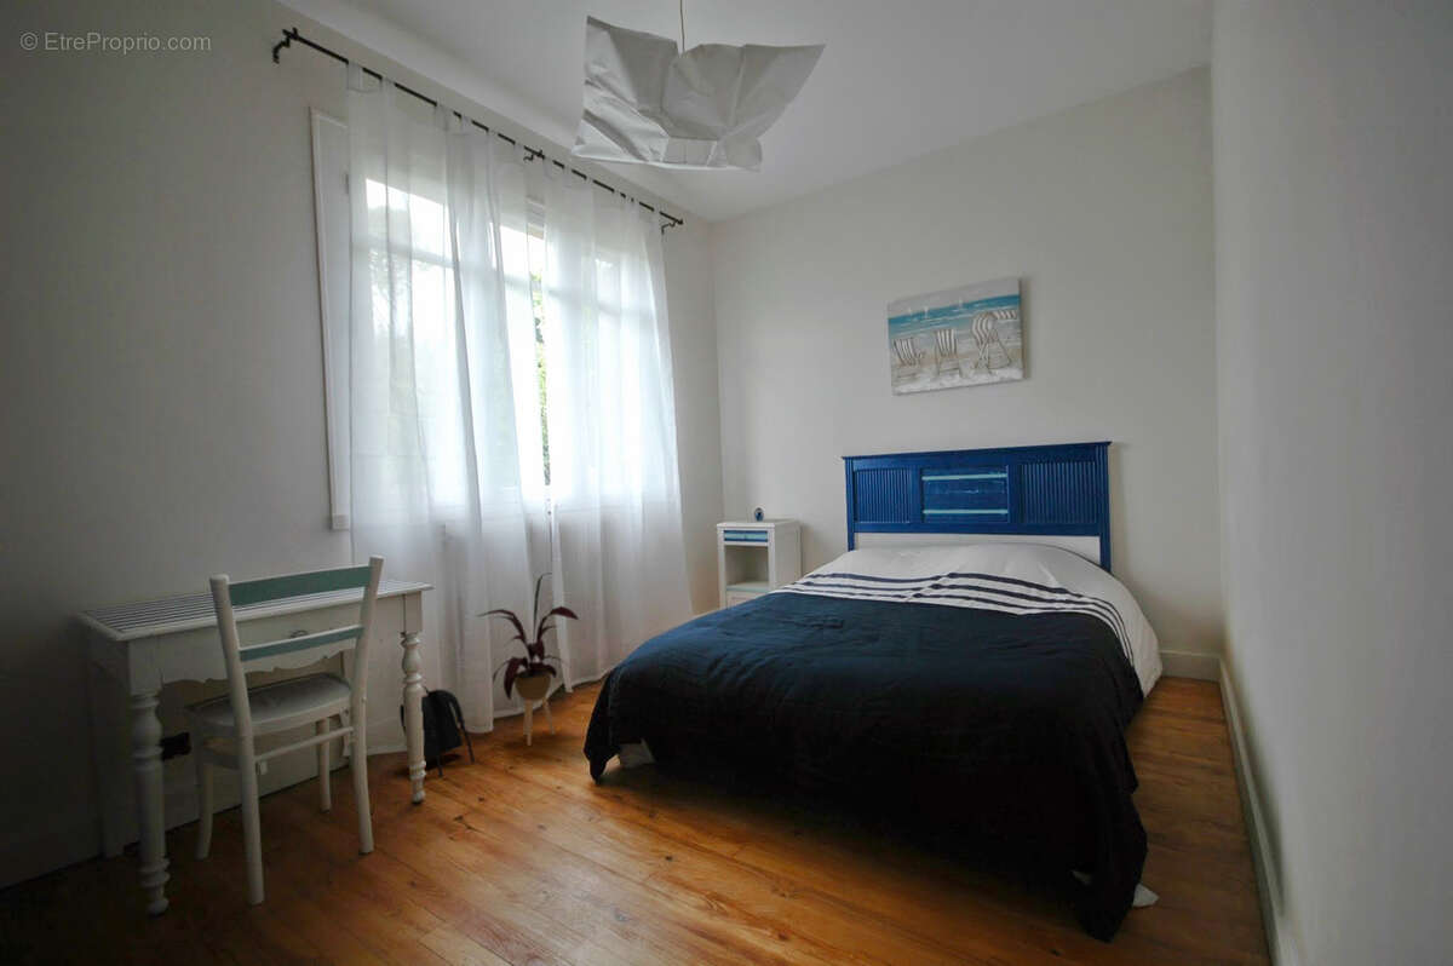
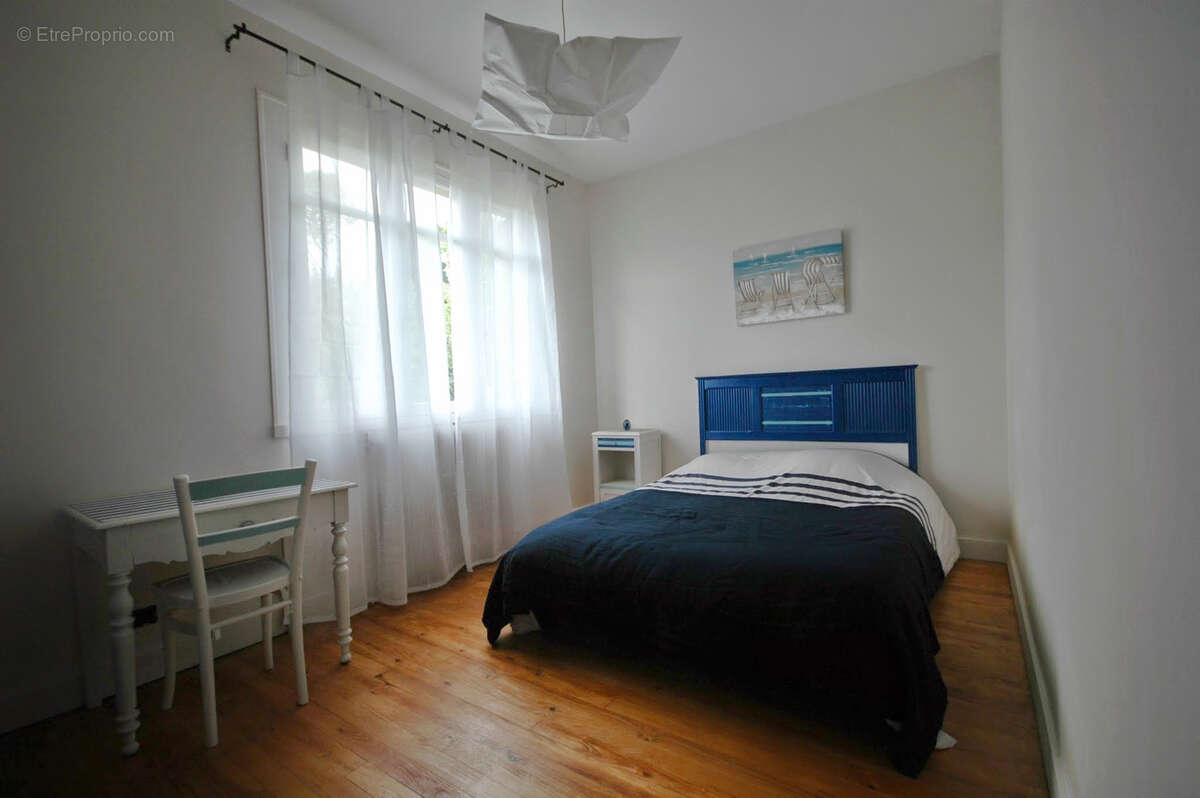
- house plant [476,571,580,747]
- backpack [398,685,476,778]
